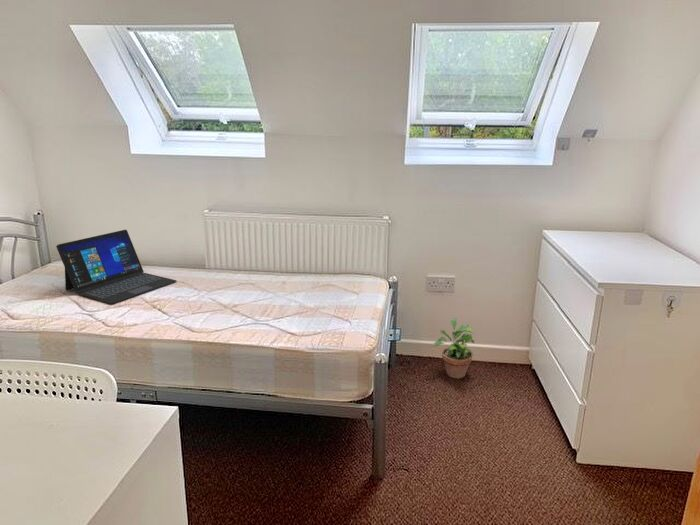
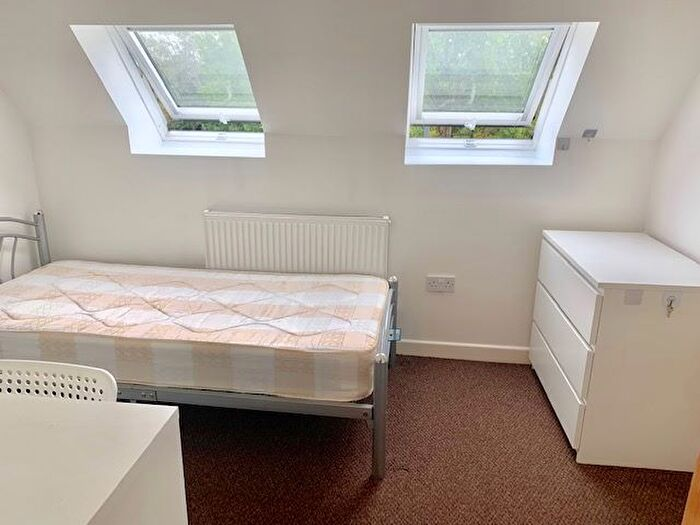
- potted plant [433,317,476,379]
- laptop [55,229,178,305]
